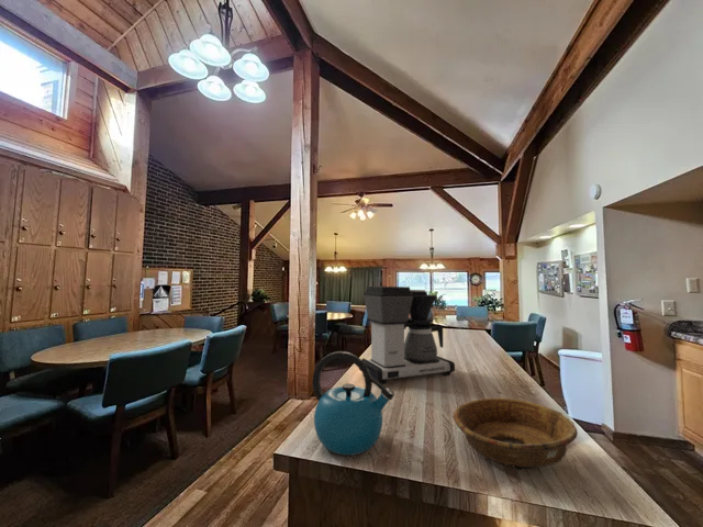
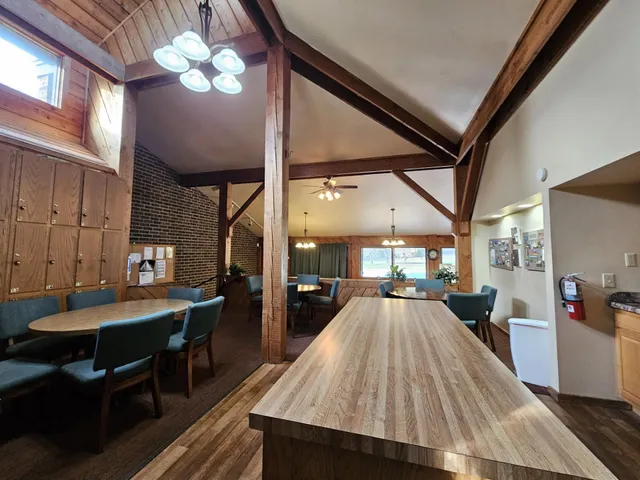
- kettle [311,350,395,456]
- decorative bowl [453,396,579,472]
- coffee maker [358,285,456,384]
